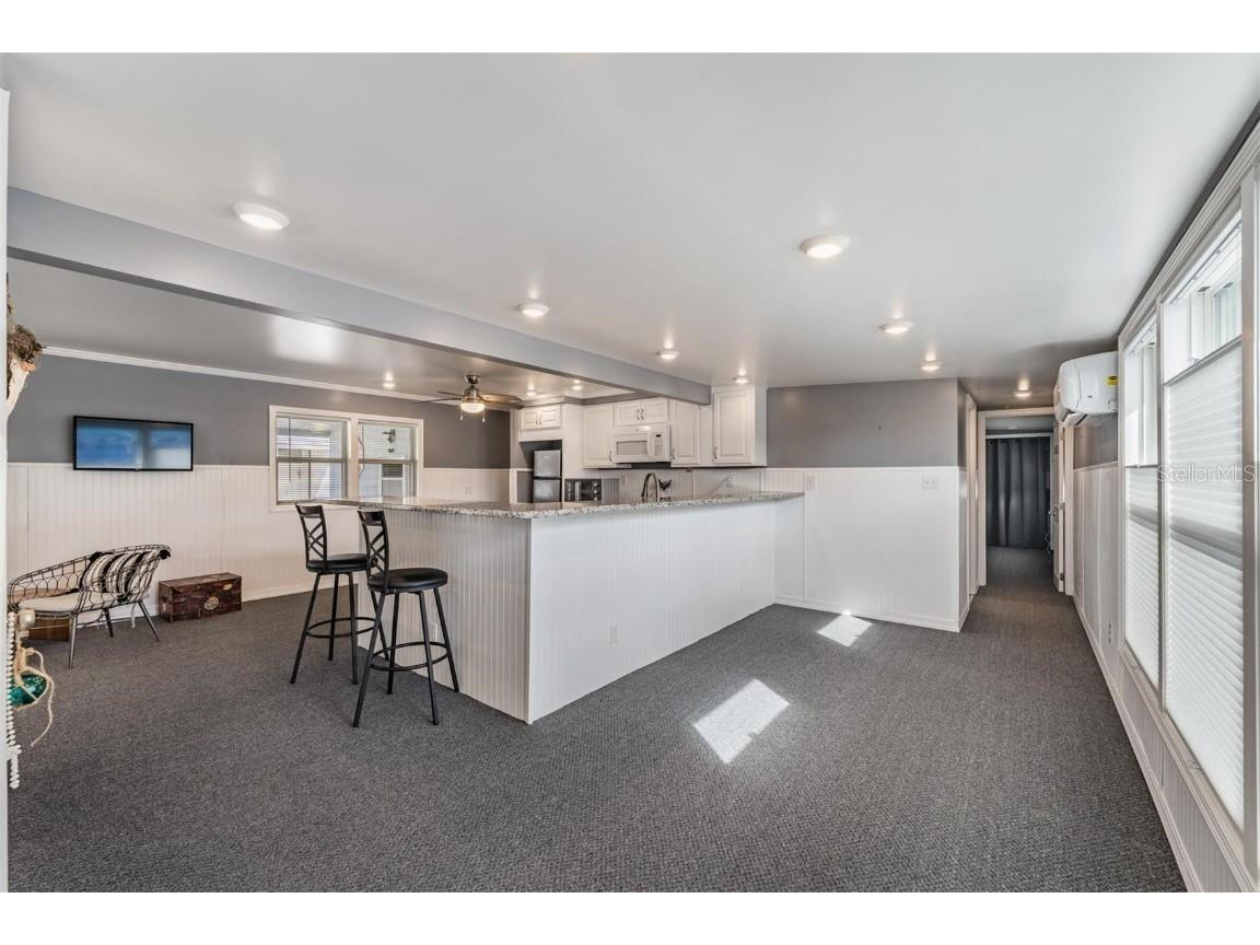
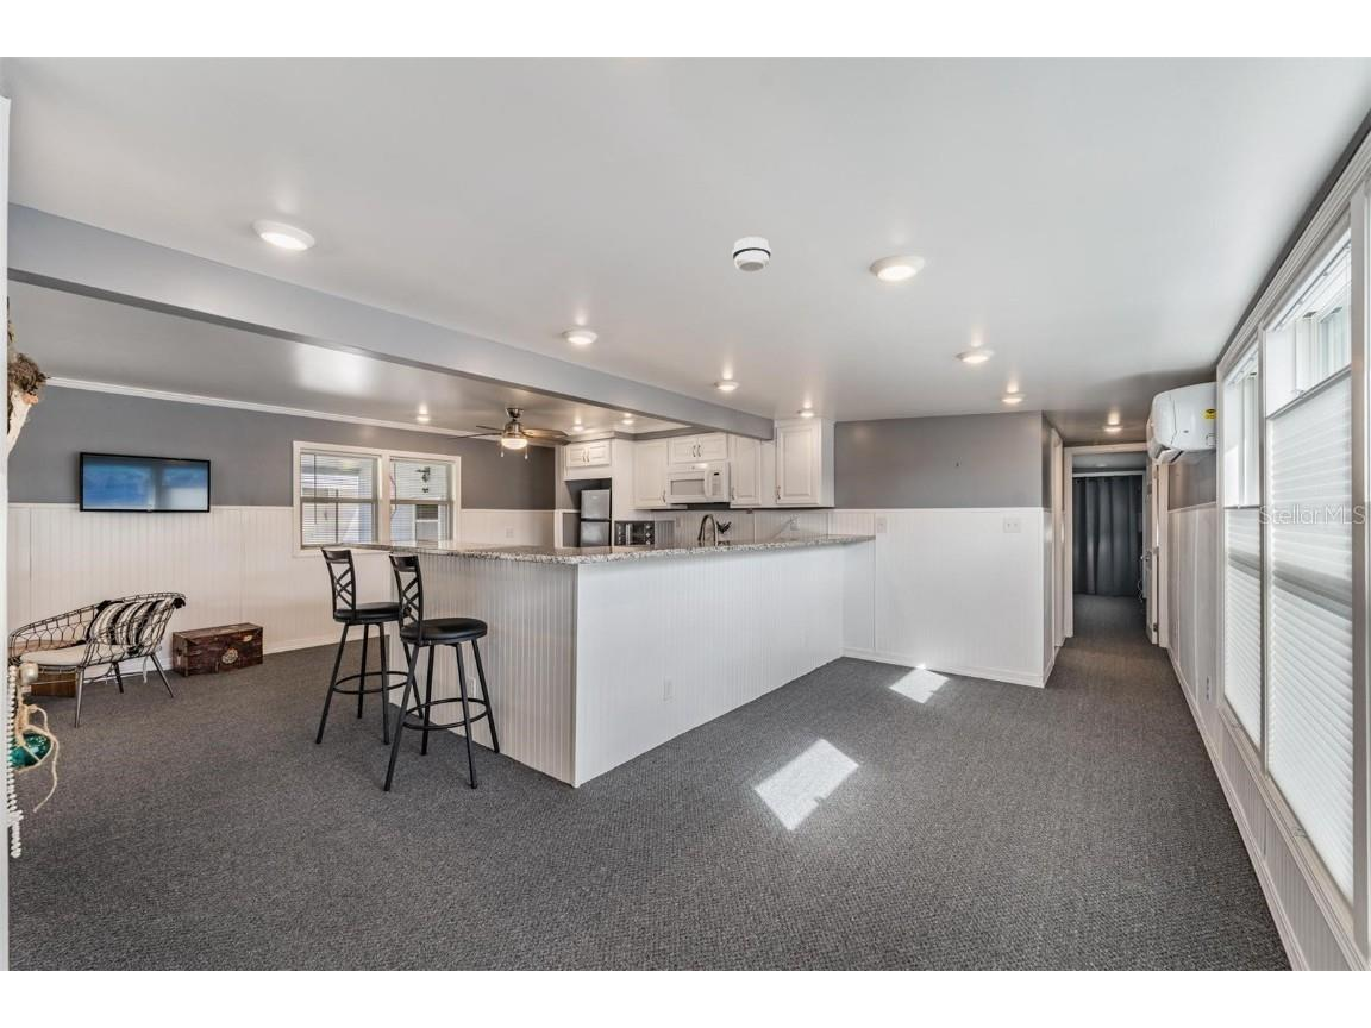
+ smoke detector [731,236,772,274]
